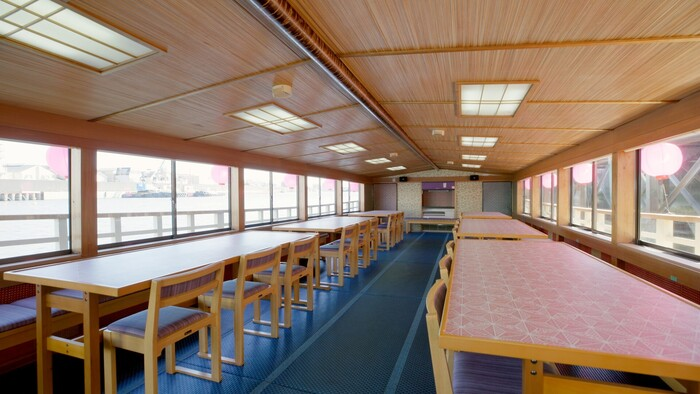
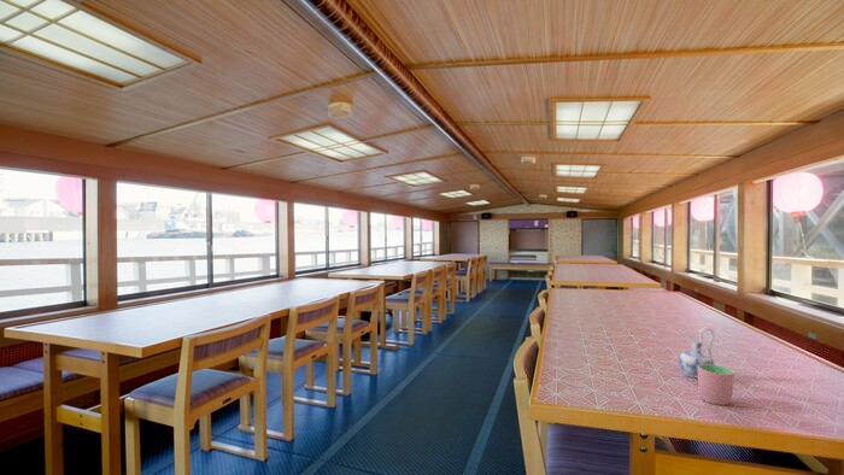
+ cup [697,364,735,406]
+ ceramic pitcher [678,326,716,380]
